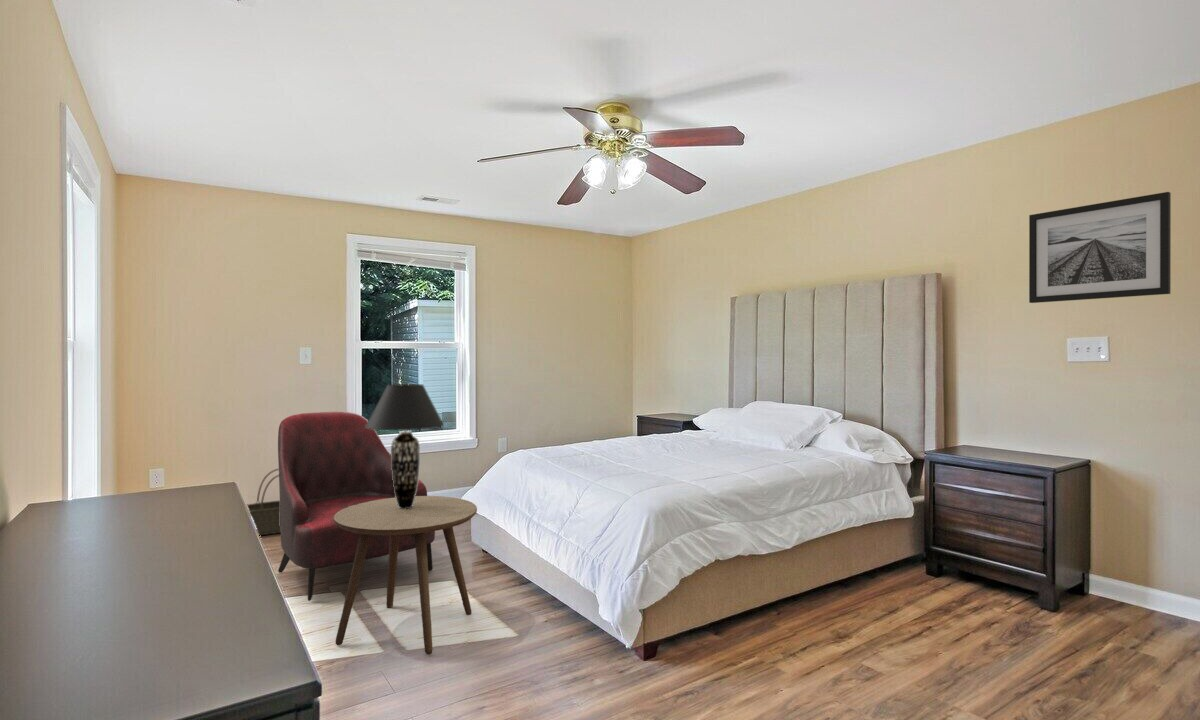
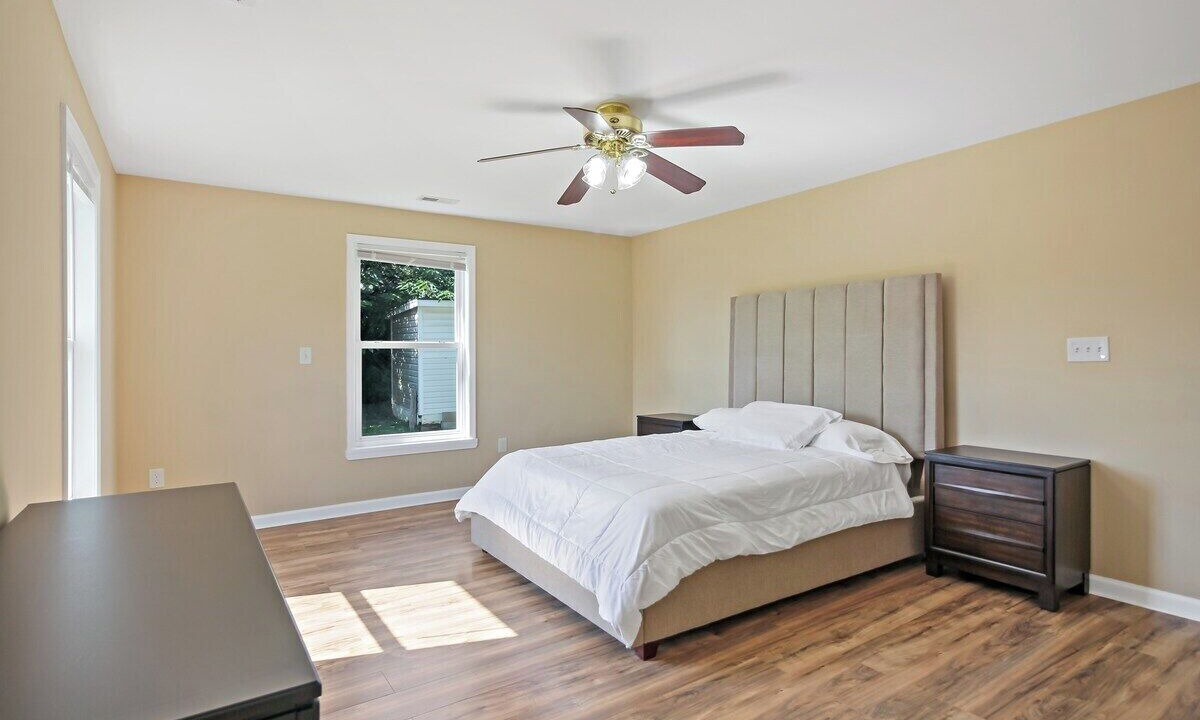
- table lamp [365,383,445,509]
- armchair [277,410,436,602]
- side table [334,495,478,656]
- basket [246,467,281,536]
- wall art [1028,191,1172,304]
